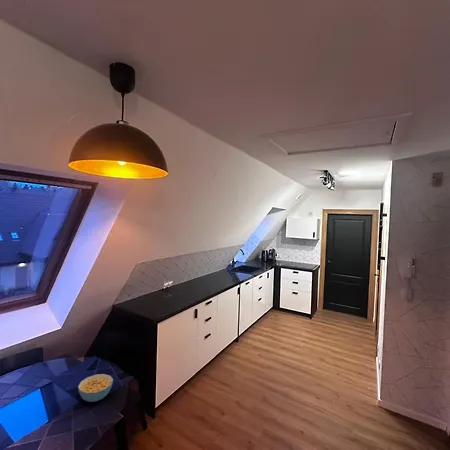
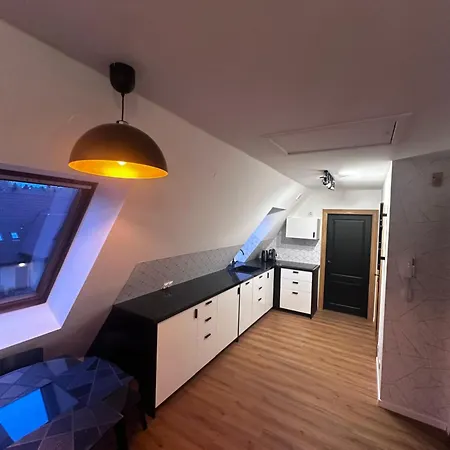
- cereal bowl [77,373,114,403]
